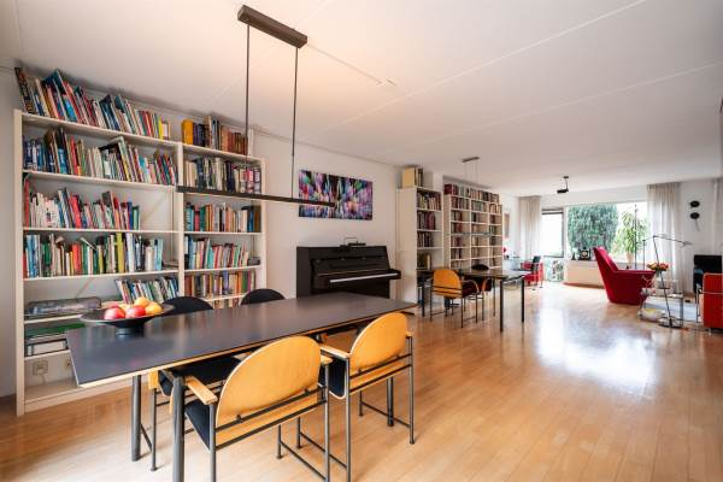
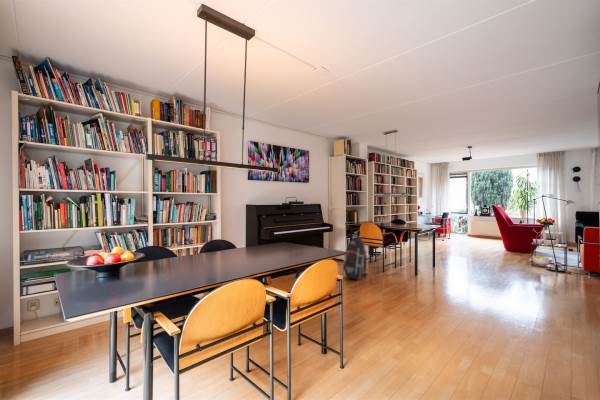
+ backpack [342,236,369,280]
